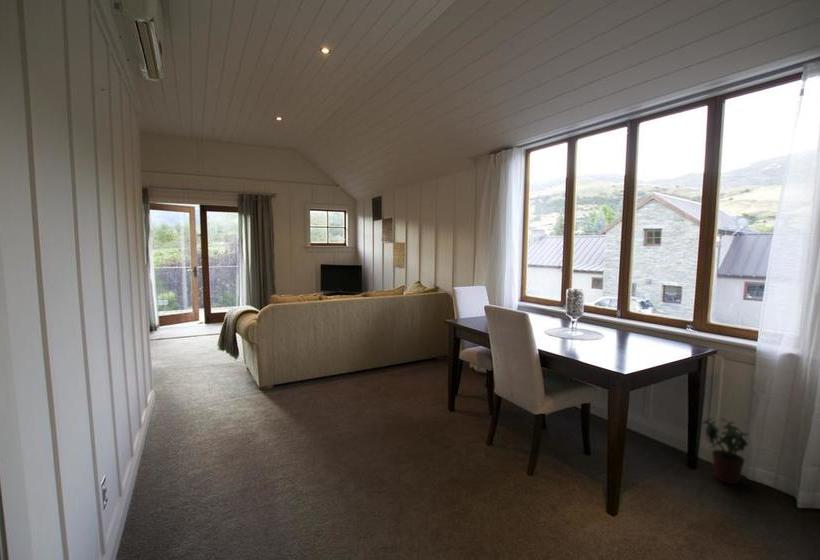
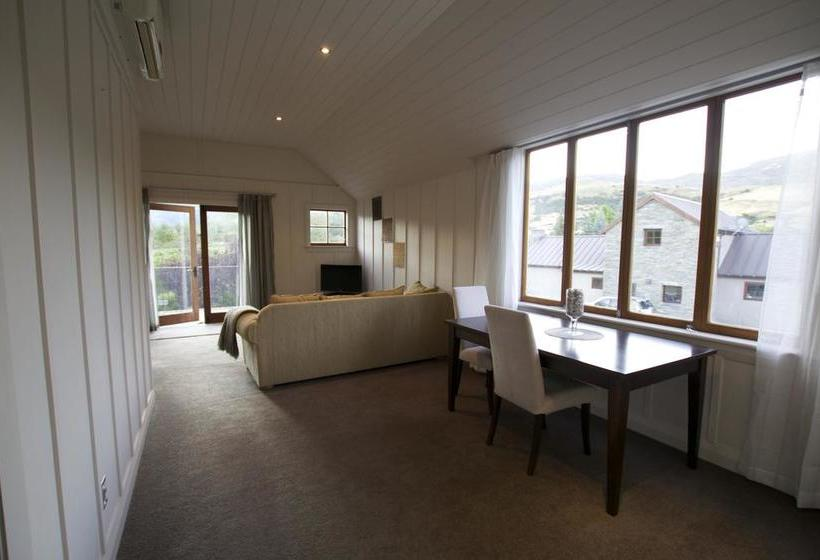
- potted plant [700,416,750,485]
